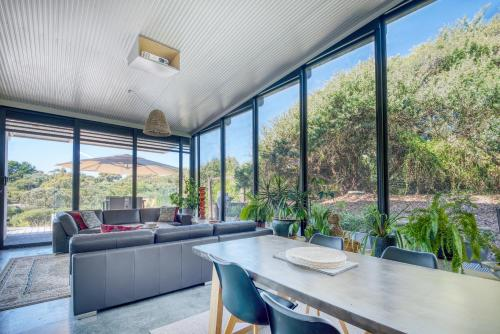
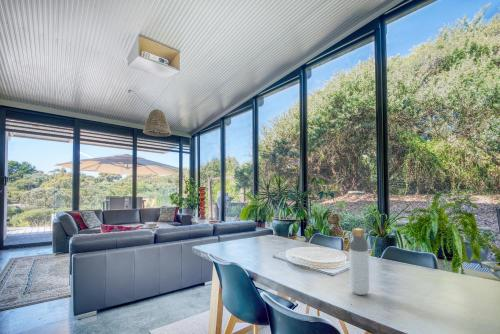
+ bottle [348,227,370,296]
